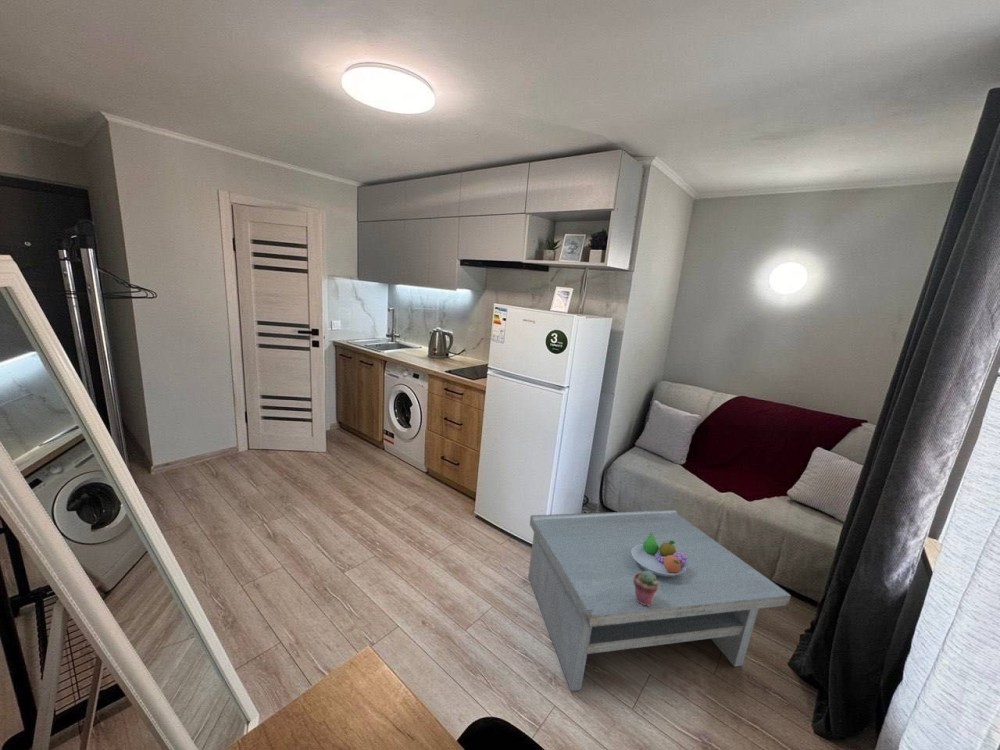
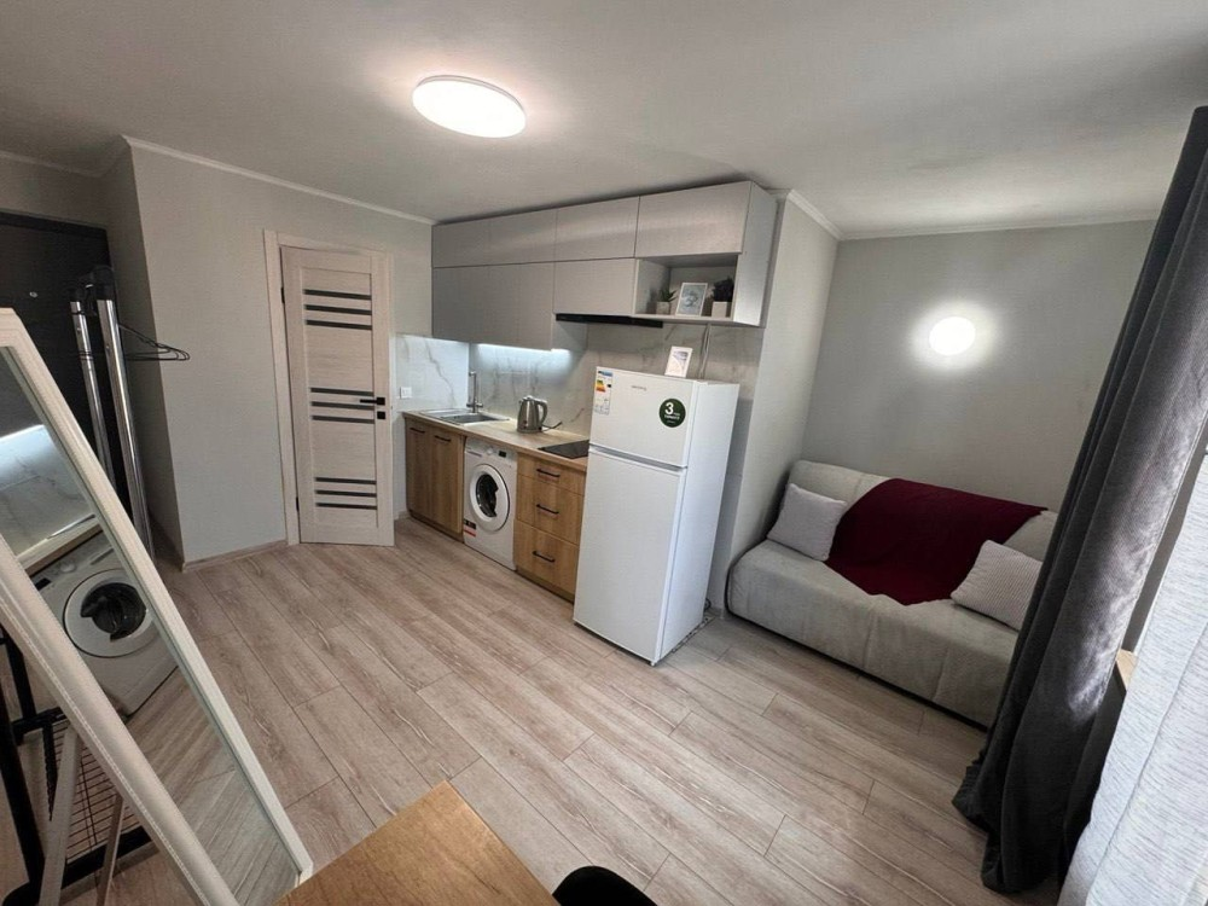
- potted succulent [633,571,659,606]
- fruit bowl [631,533,687,576]
- coffee table [527,509,792,692]
